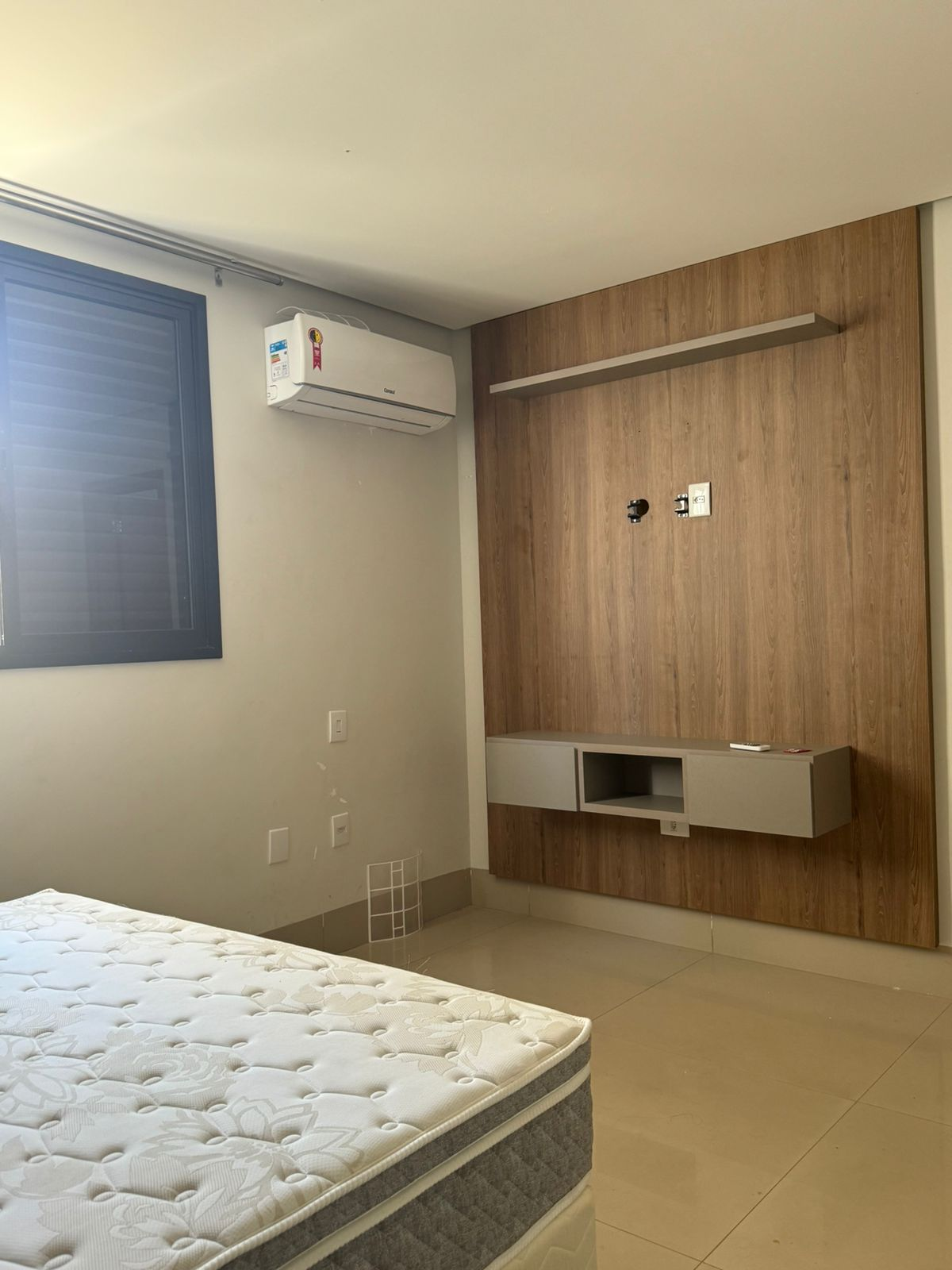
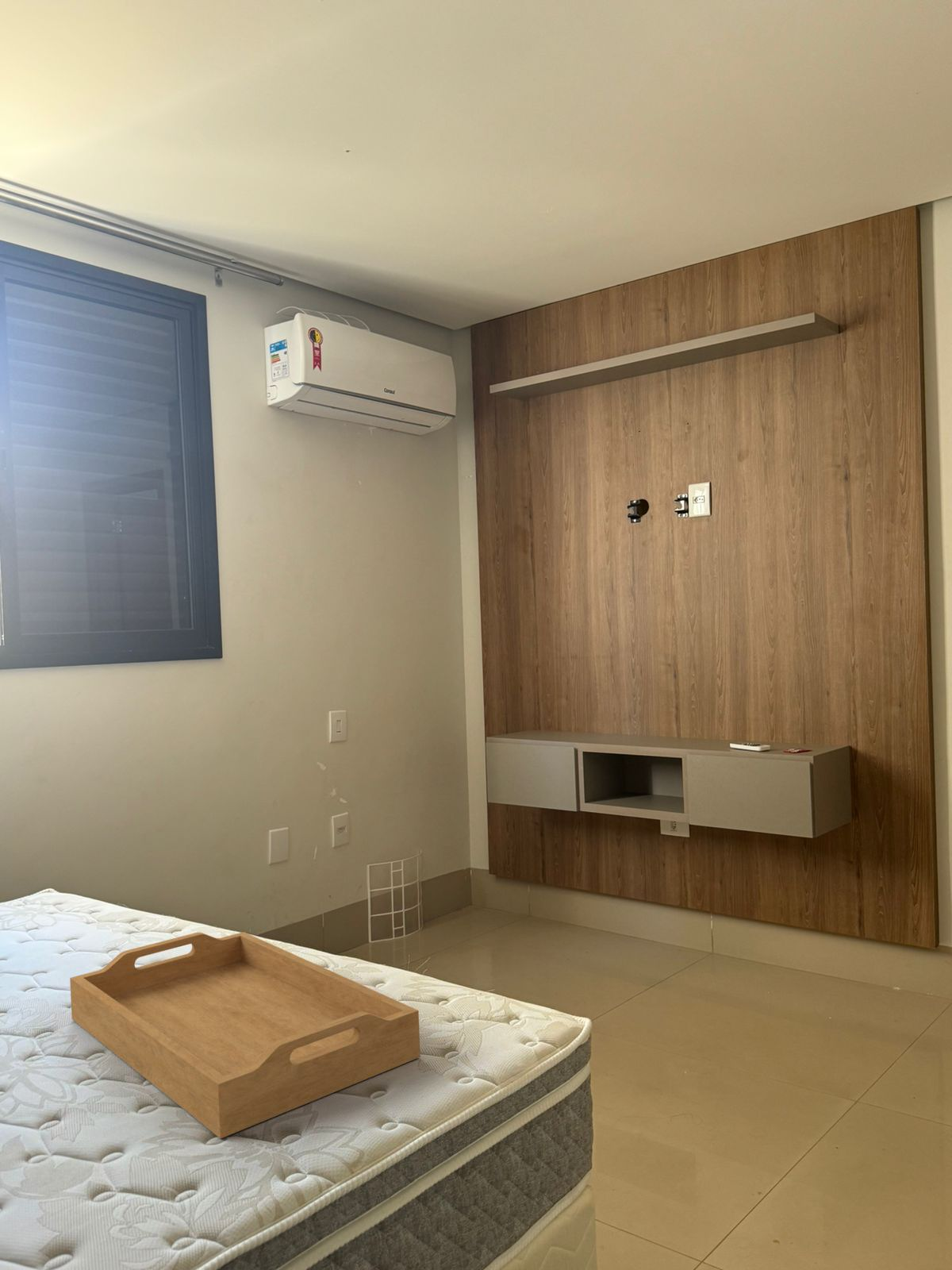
+ serving tray [69,931,421,1139]
